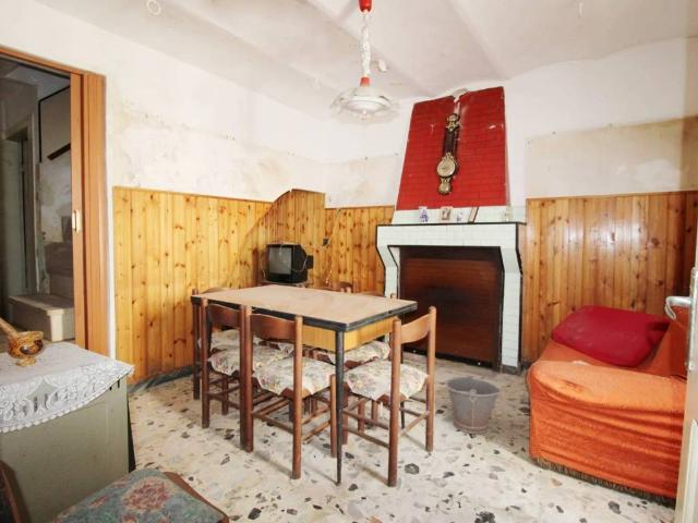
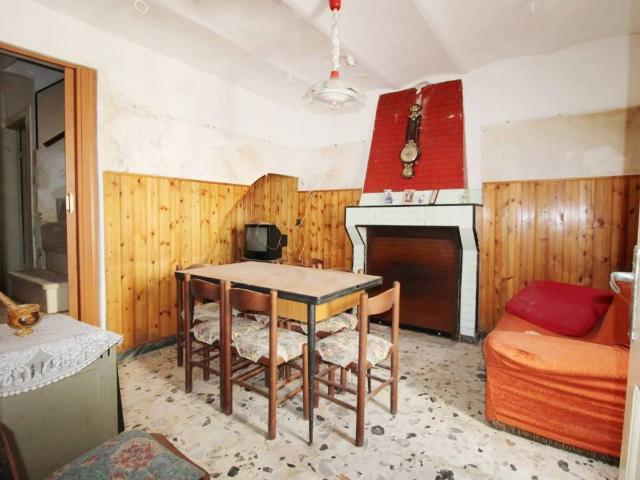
- bucket [444,372,502,435]
